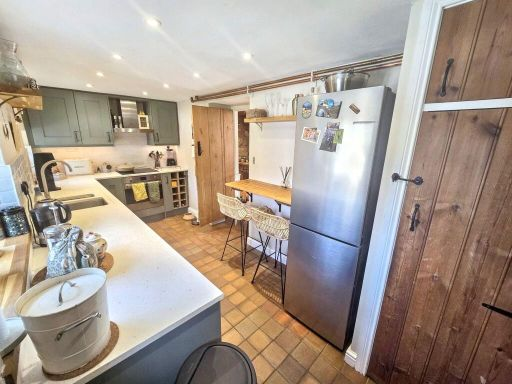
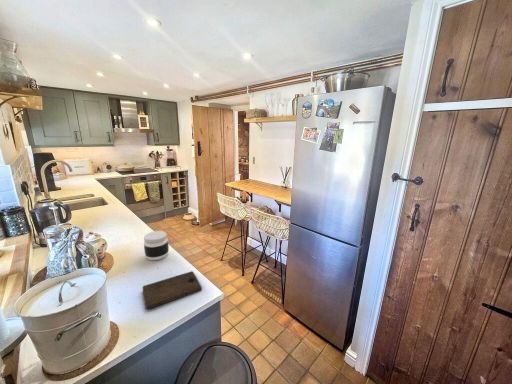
+ cutting board [142,270,203,311]
+ jar [143,230,170,261]
